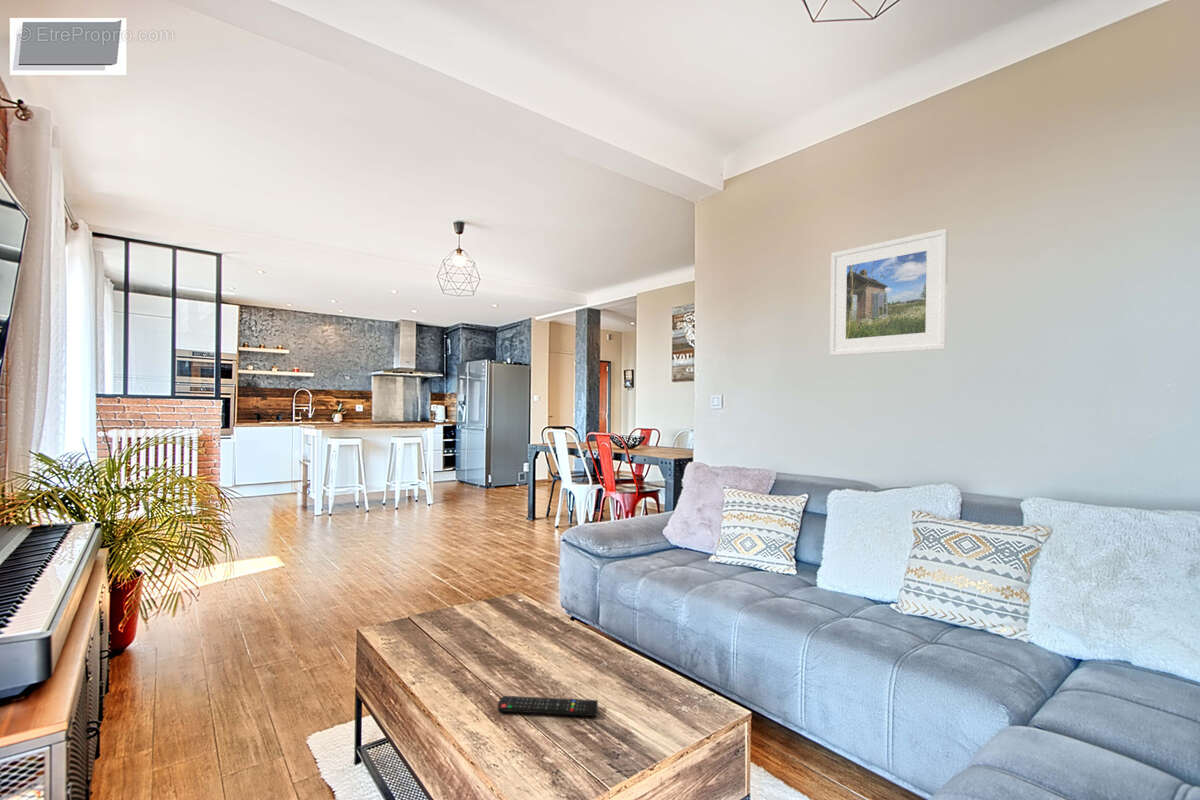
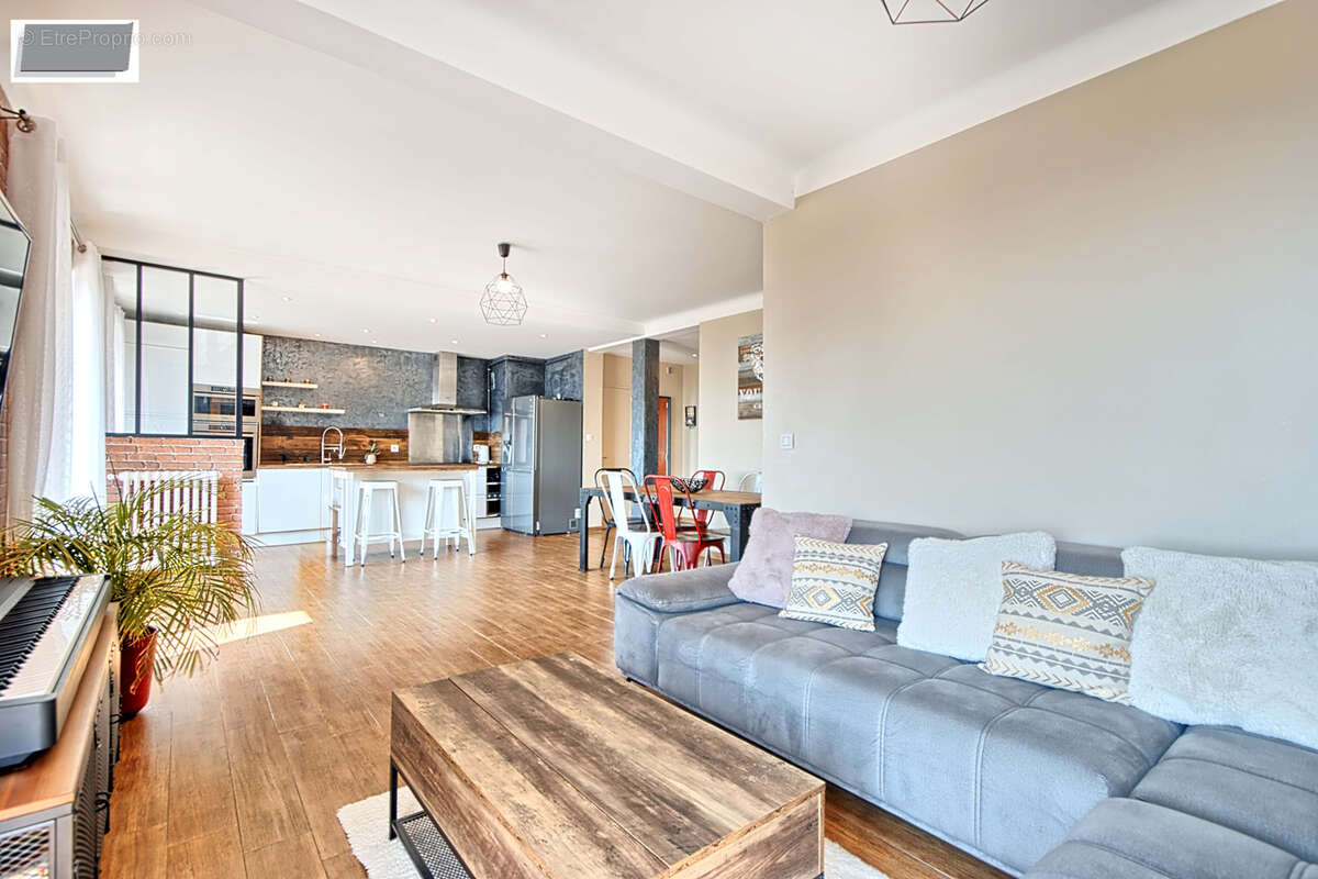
- remote control [497,695,599,717]
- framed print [829,228,949,357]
